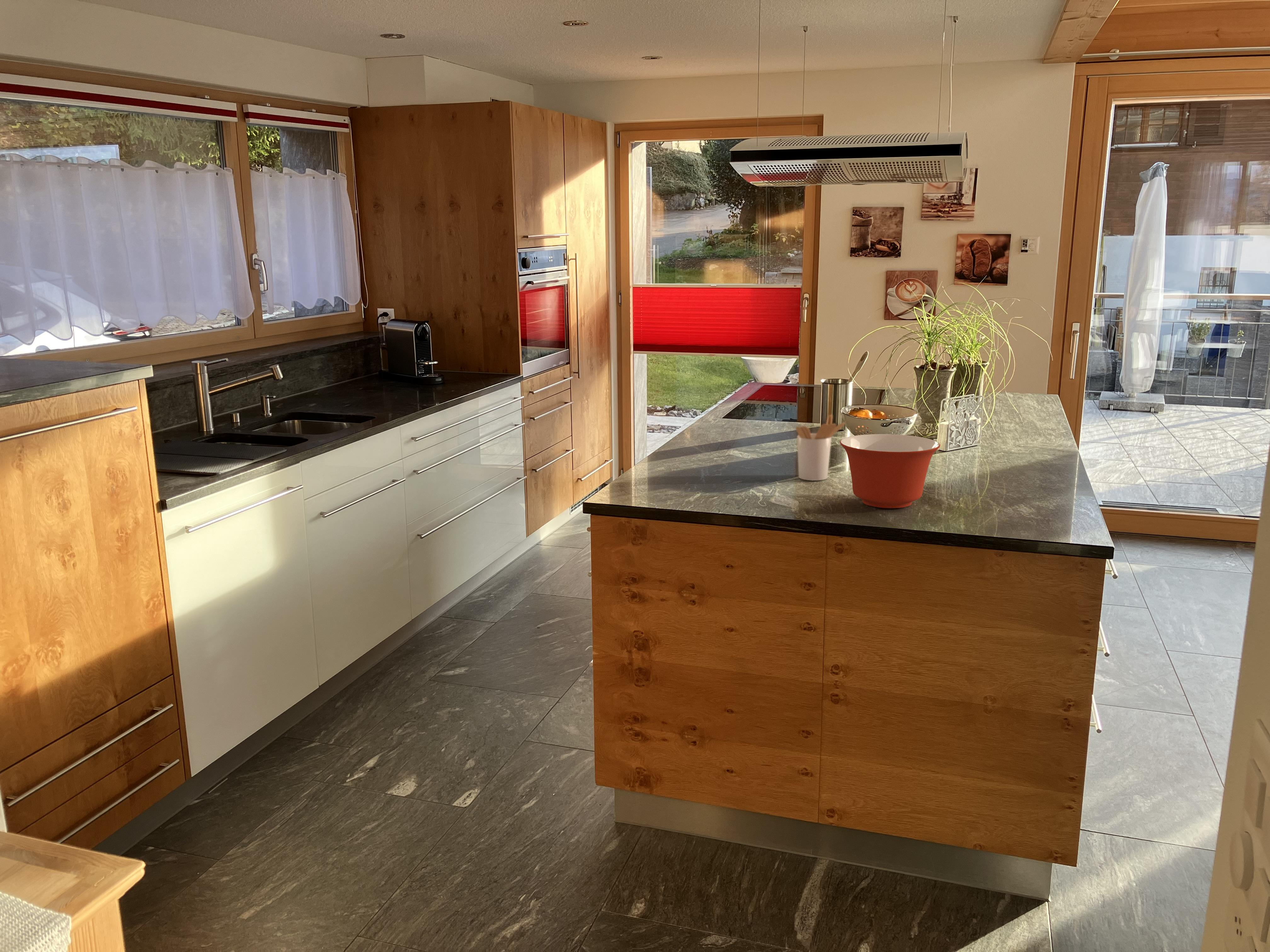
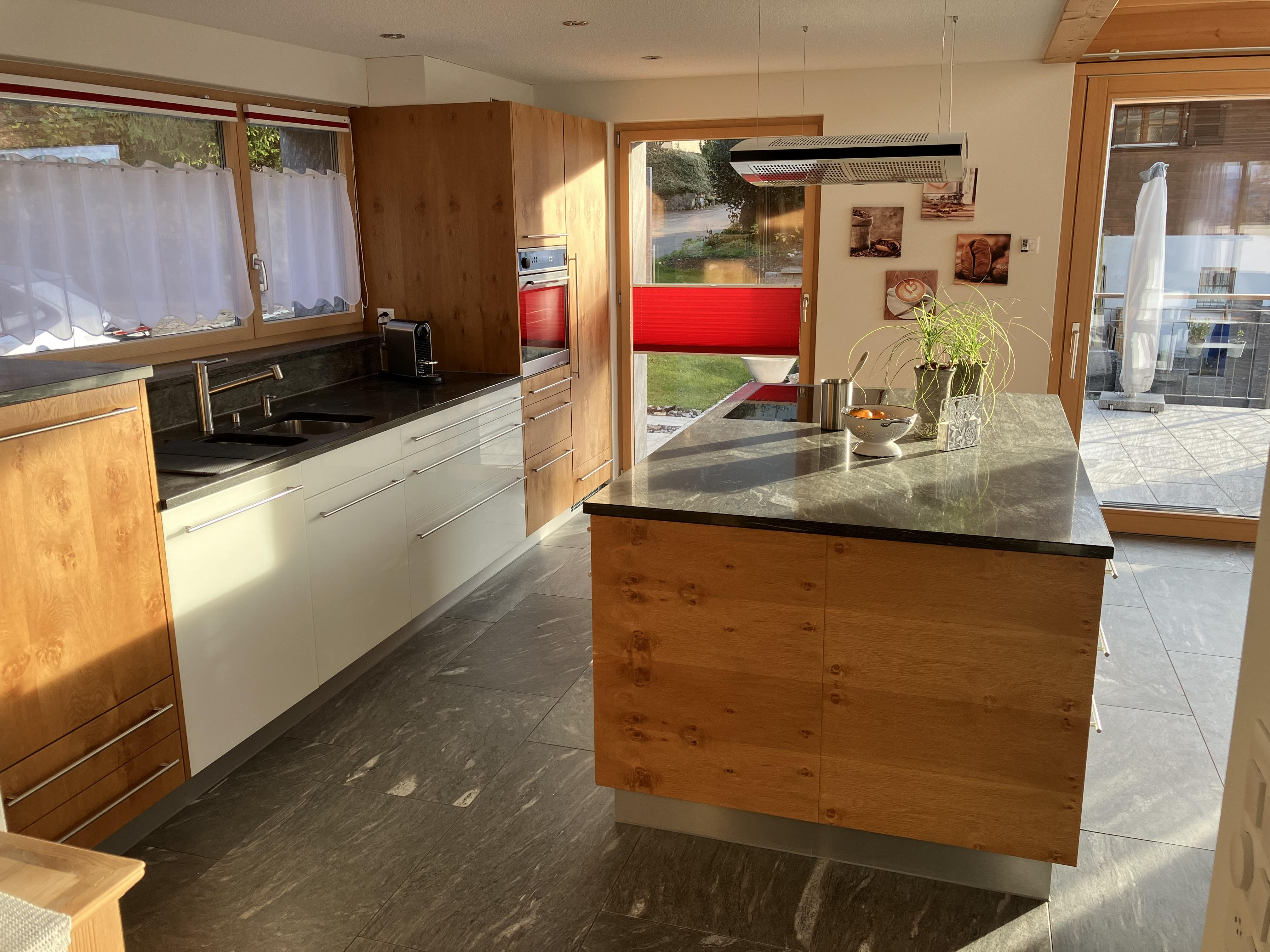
- utensil holder [796,414,845,481]
- mixing bowl [839,434,941,509]
